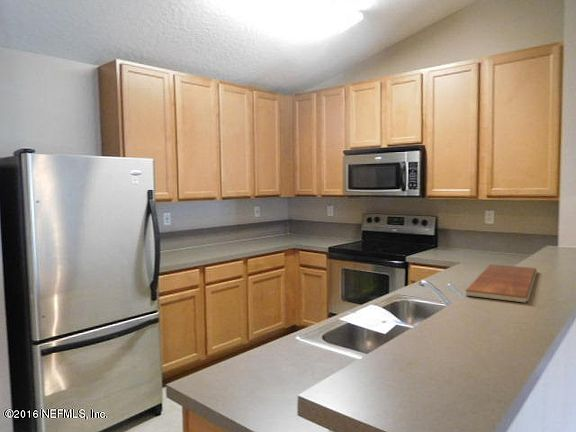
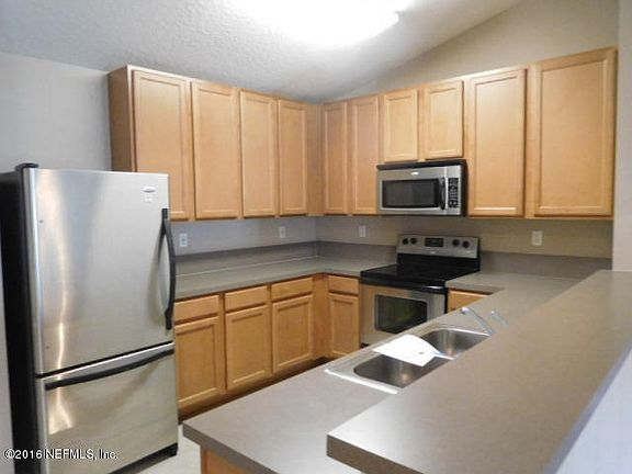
- chopping board [464,263,538,304]
